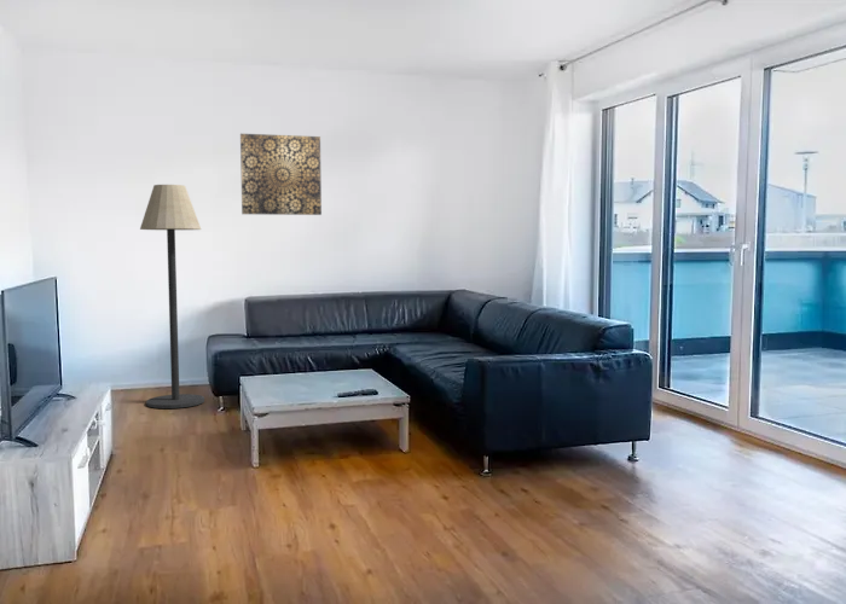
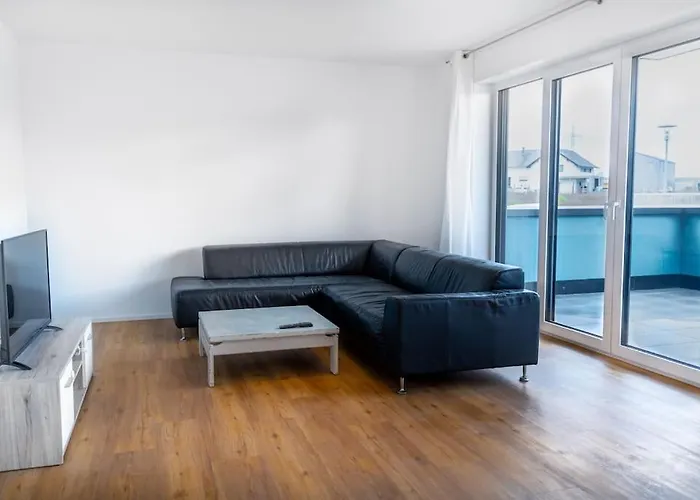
- floor lamp [139,184,205,410]
- wall art [239,133,323,216]
